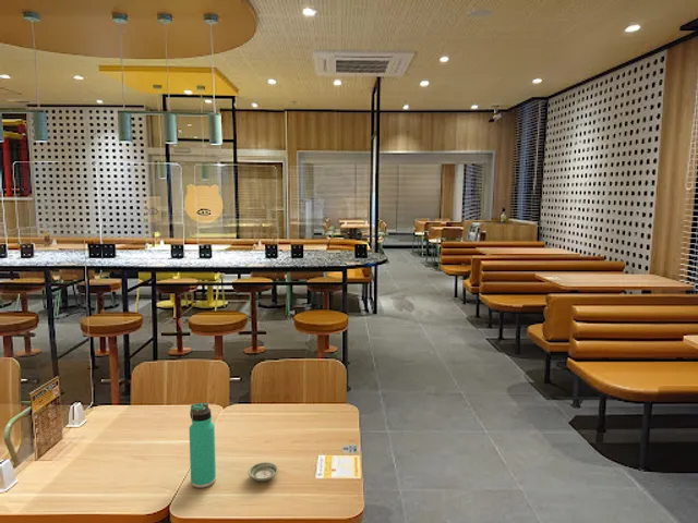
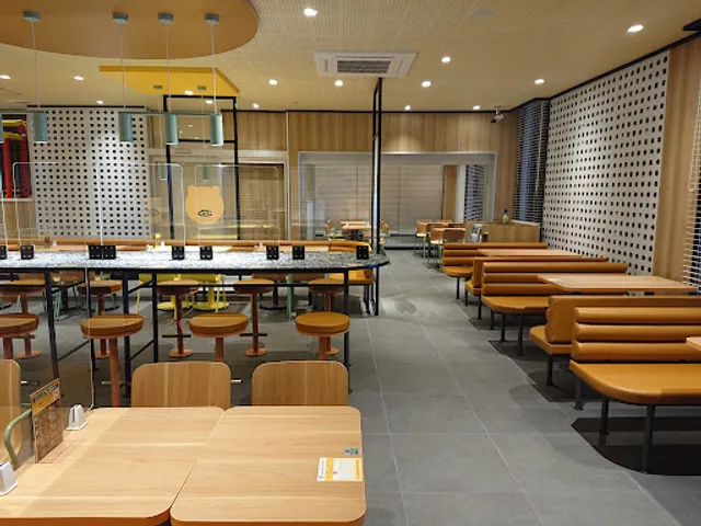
- saucer [248,461,279,483]
- thermos bottle [188,401,217,489]
